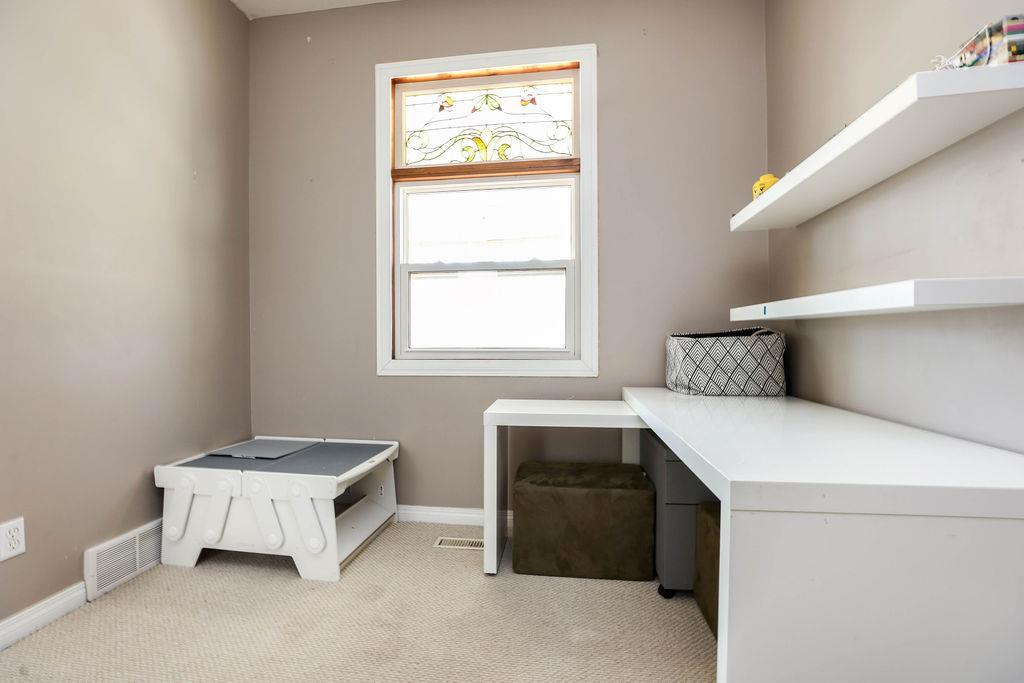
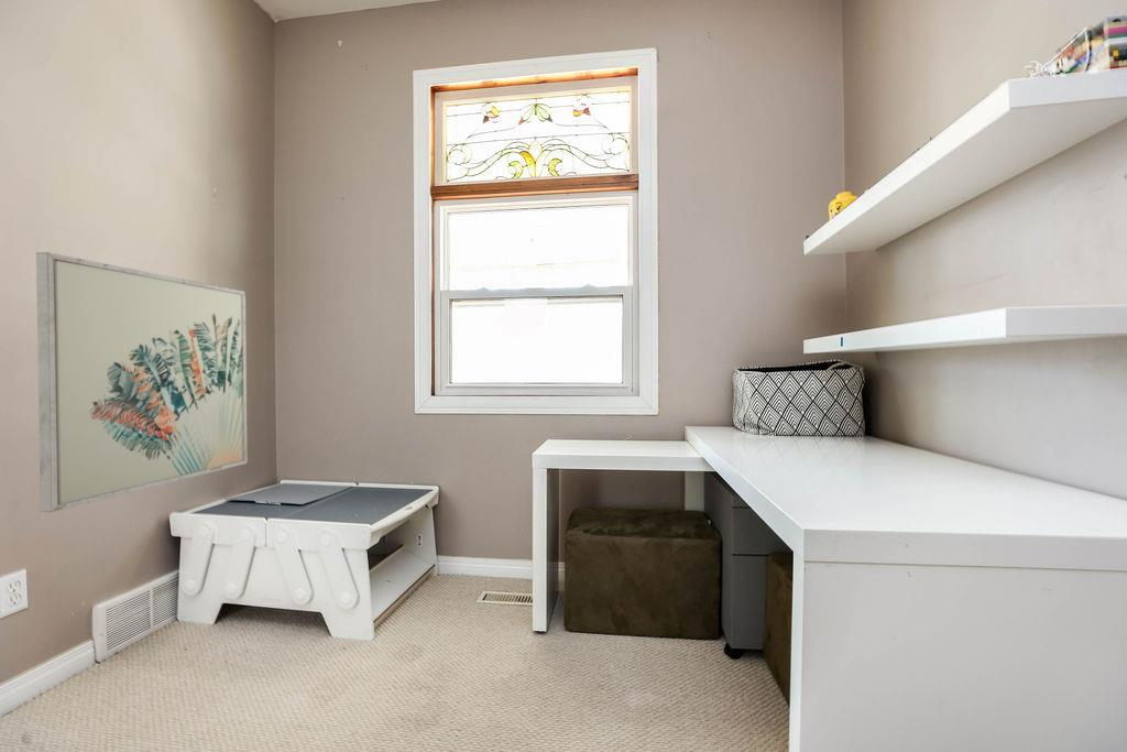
+ wall art [35,251,249,513]
